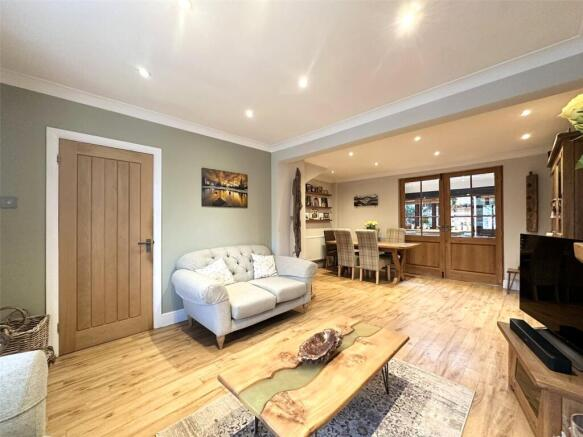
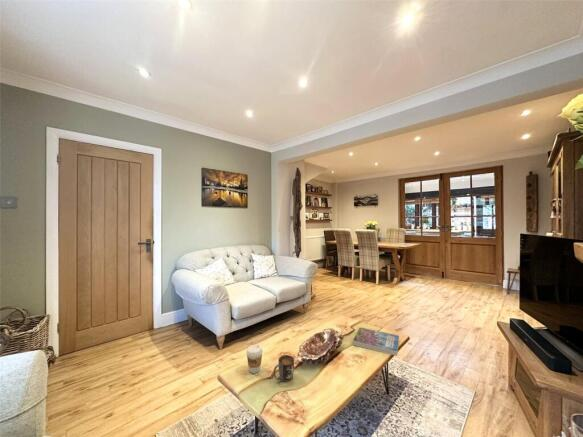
+ book [352,326,400,357]
+ coffee cup [246,344,264,374]
+ mug [272,354,295,382]
